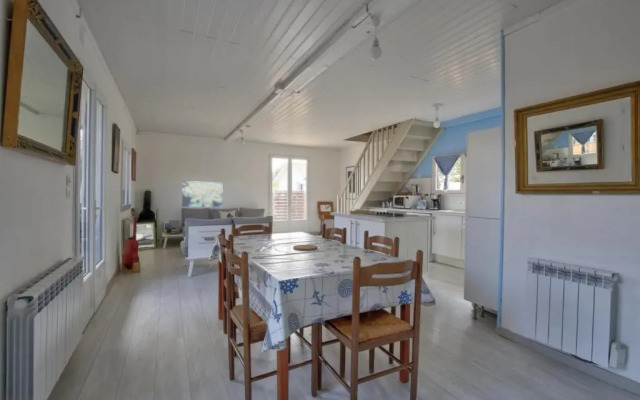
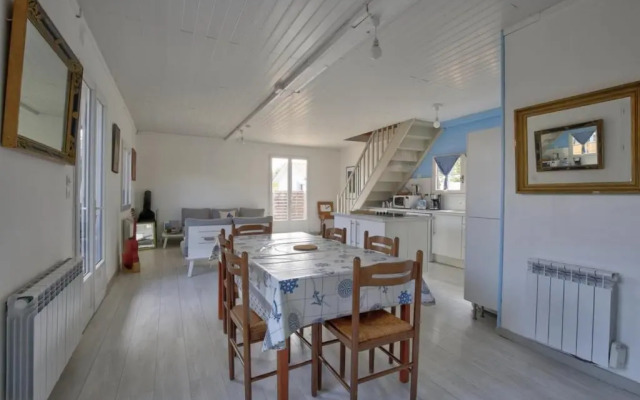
- wall art [181,180,223,208]
